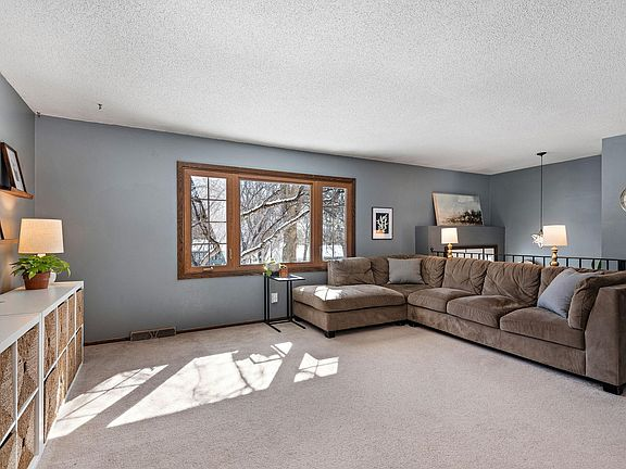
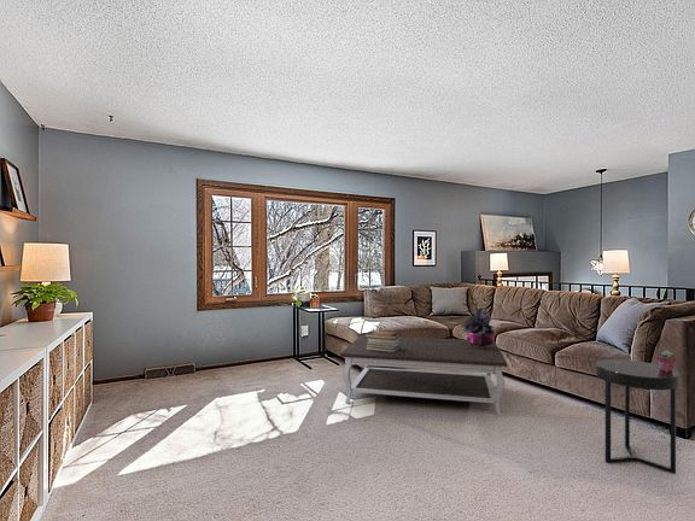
+ potted succulent [655,349,677,371]
+ side table [595,358,681,475]
+ potted plant [460,306,496,350]
+ book stack [364,329,402,352]
+ coffee table [339,334,508,417]
